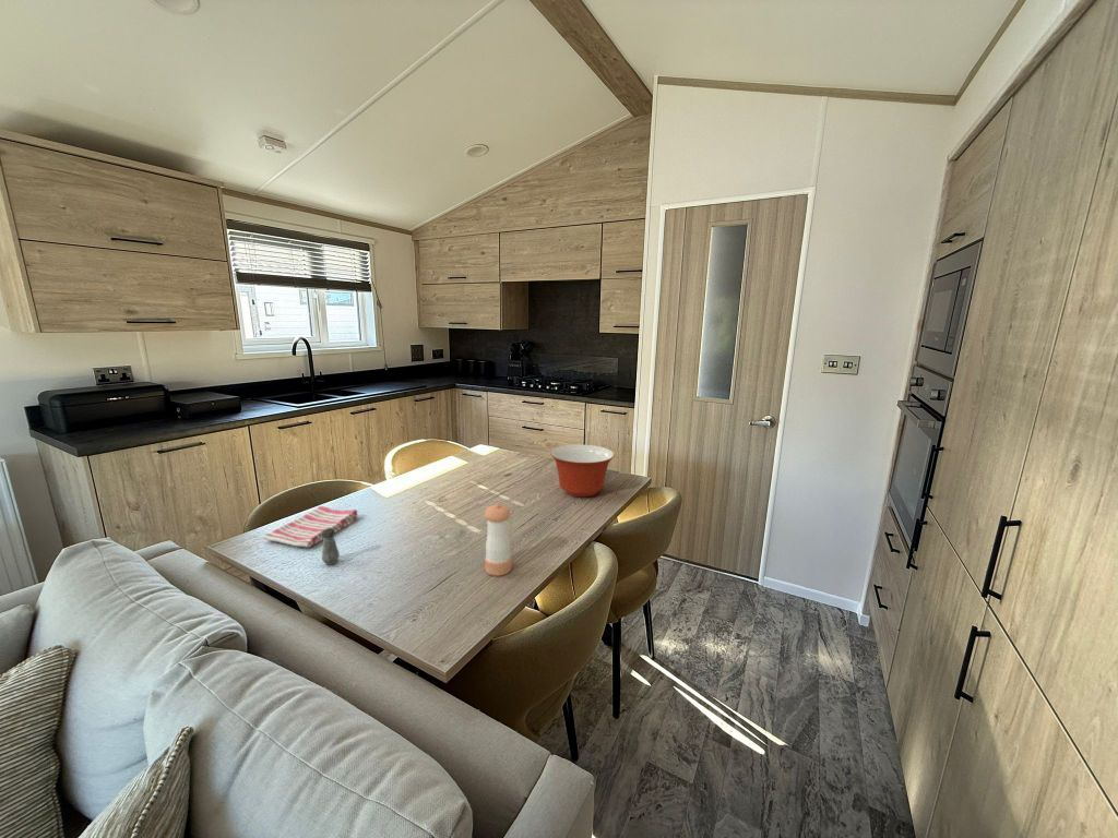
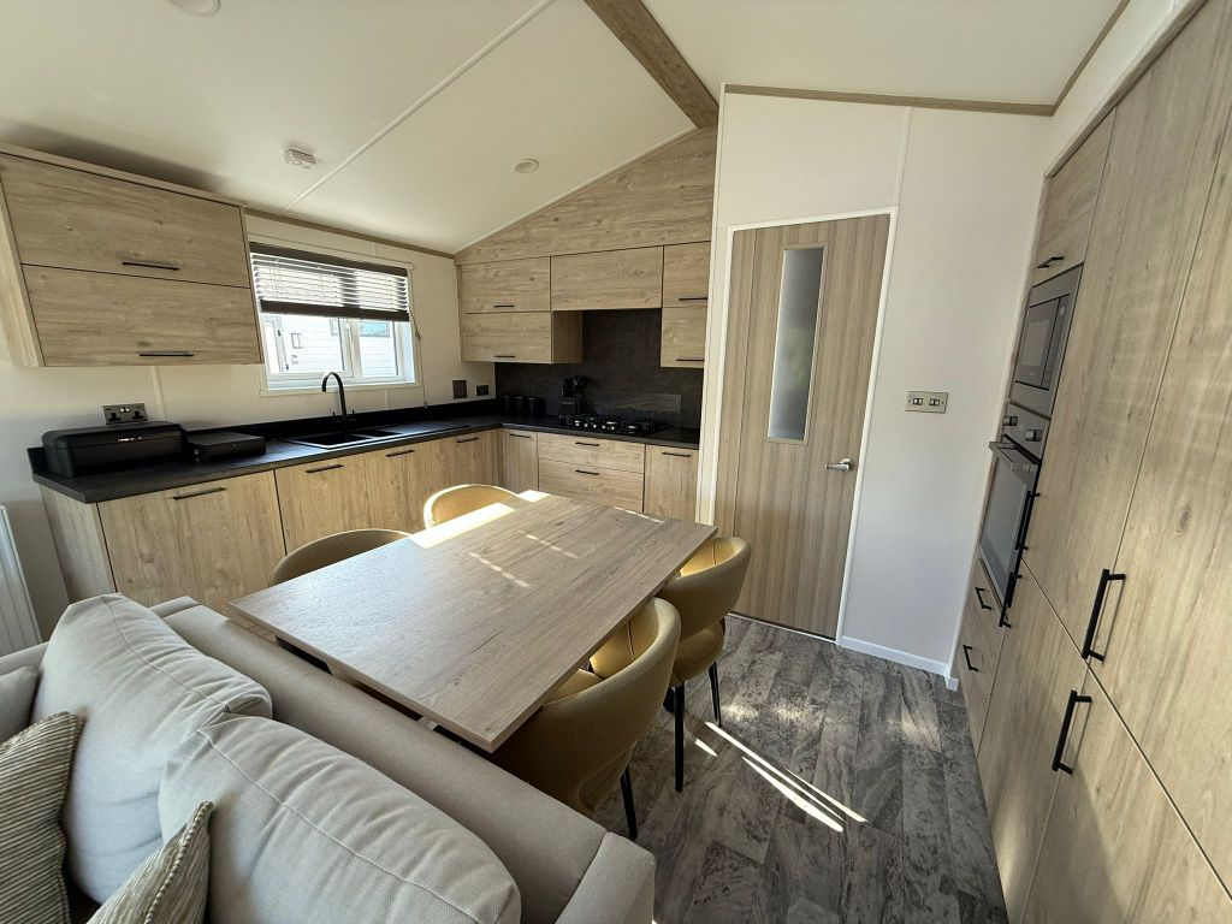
- pepper shaker [484,503,512,577]
- dish towel [262,505,358,549]
- salt shaker [321,528,341,566]
- mixing bowl [549,444,616,498]
